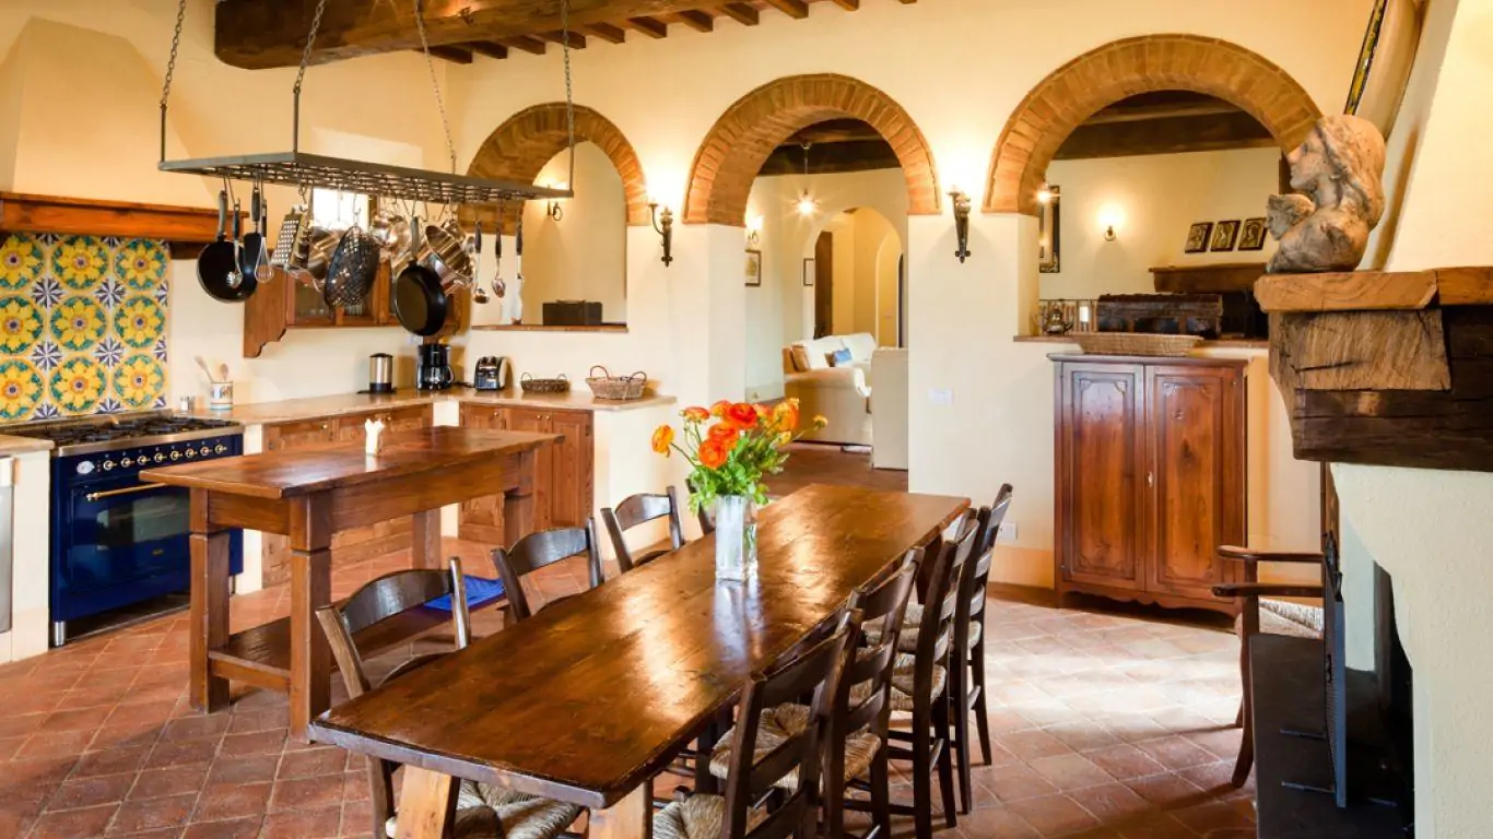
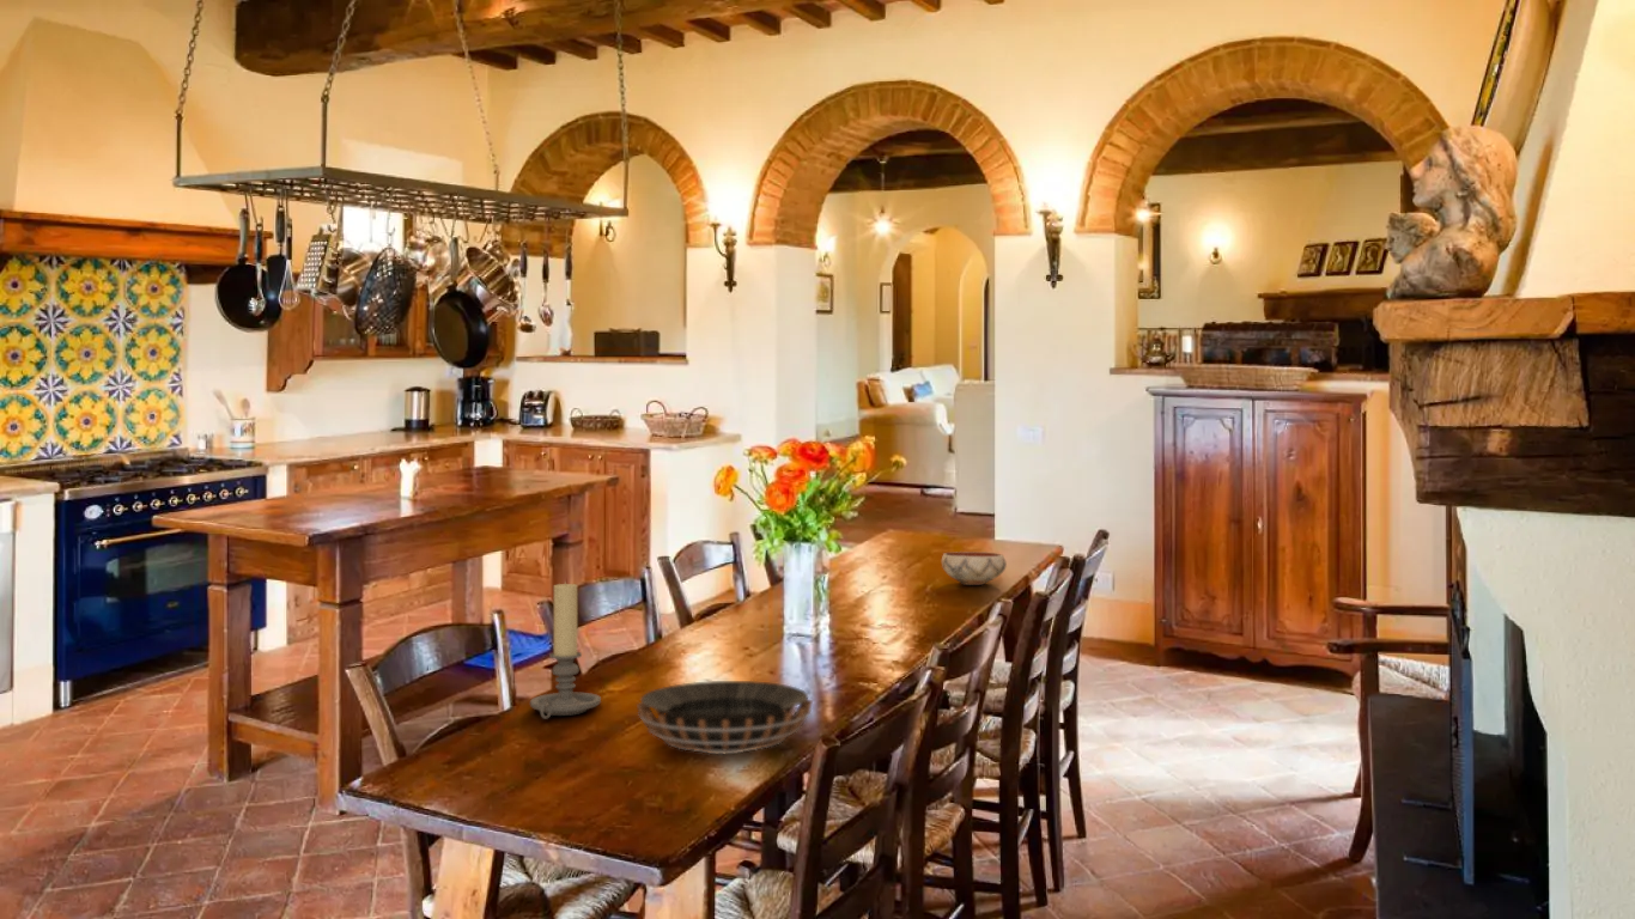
+ decorative bowl [636,680,814,755]
+ bowl [941,550,1008,586]
+ candle holder [529,580,602,720]
